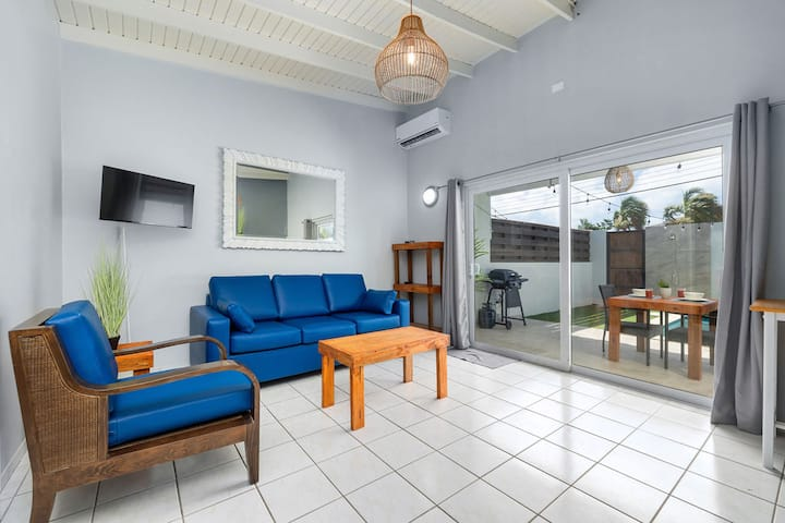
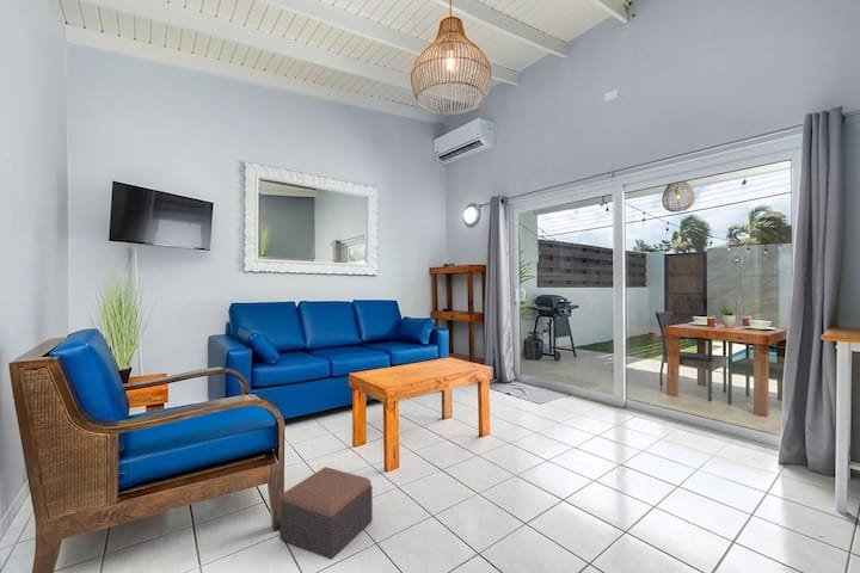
+ footstool [280,466,374,561]
